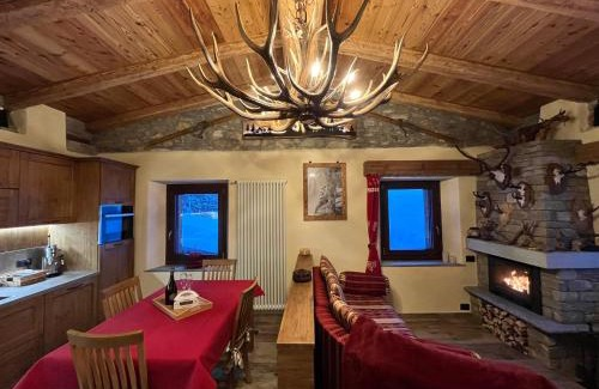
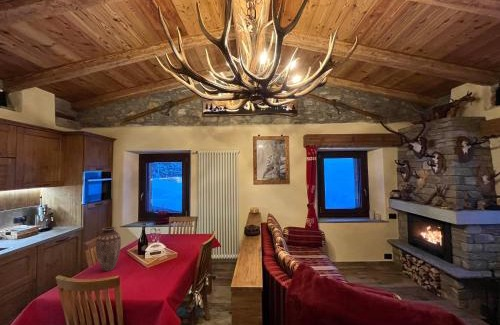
+ vase [95,226,122,272]
